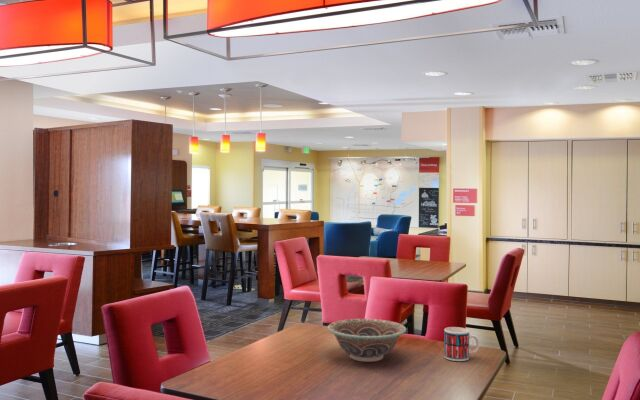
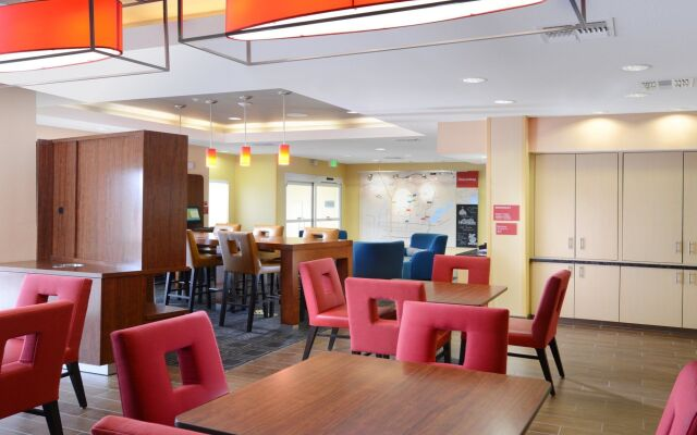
- mug [443,326,480,362]
- decorative bowl [327,318,407,363]
